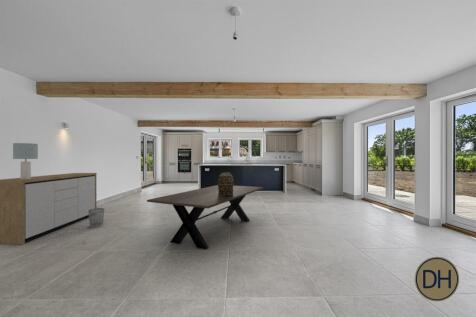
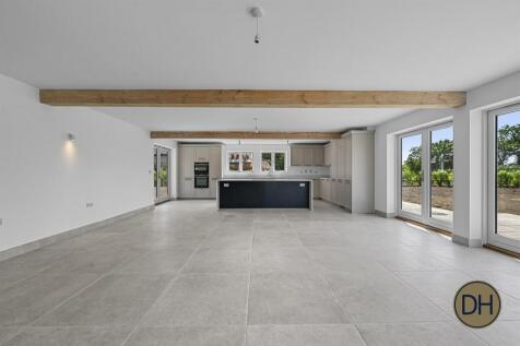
- sideboard [0,172,98,246]
- dining table [146,184,264,250]
- wastebasket [88,207,105,229]
- lamp [12,142,39,179]
- decorative urn [217,172,235,196]
